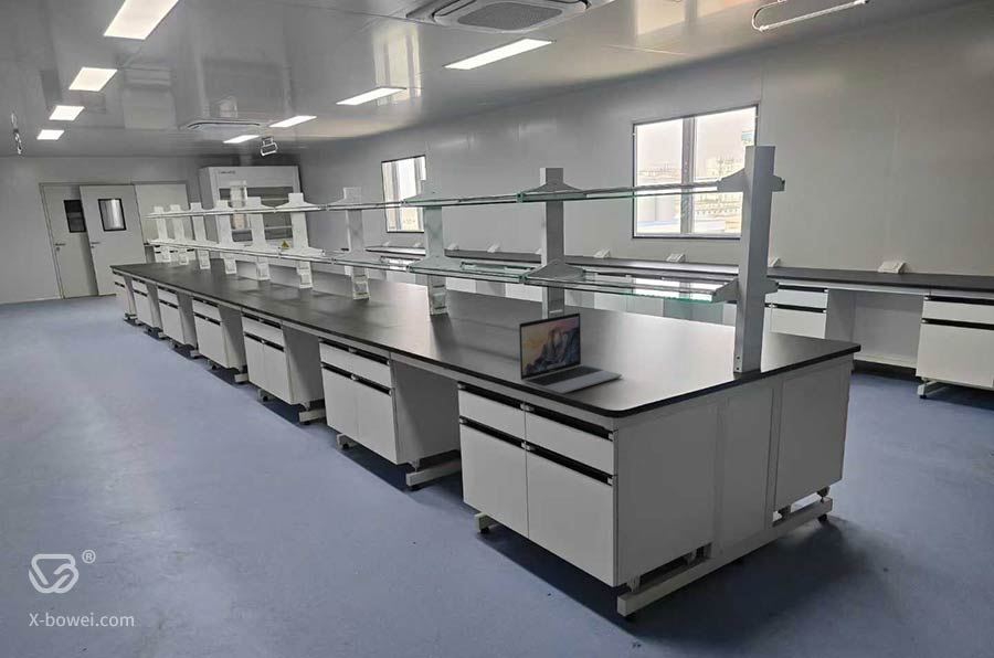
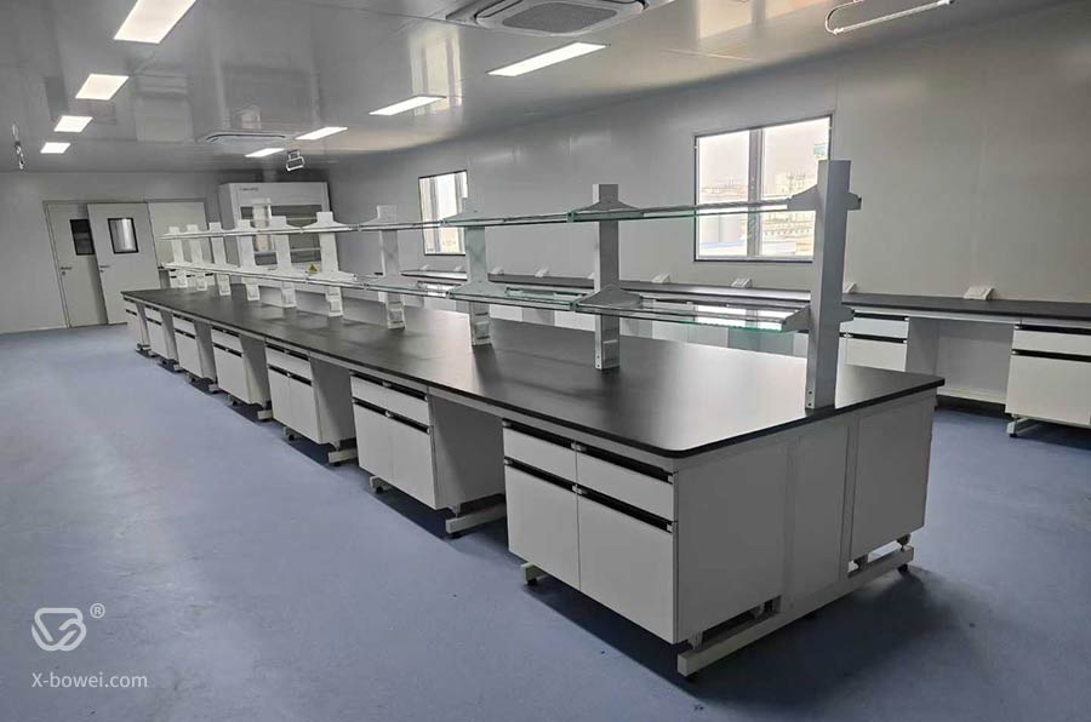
- laptop [518,311,623,394]
